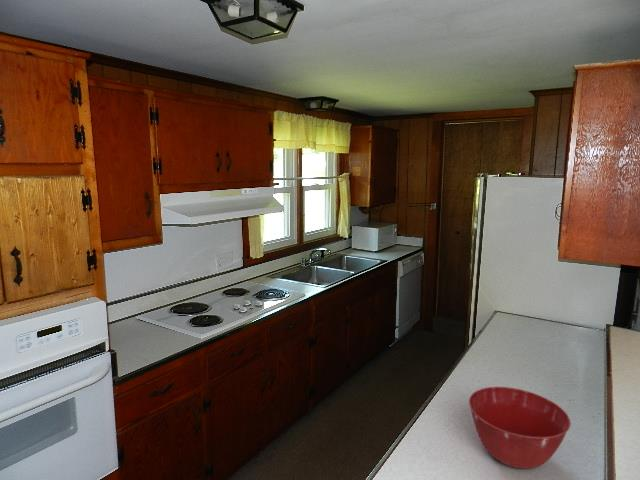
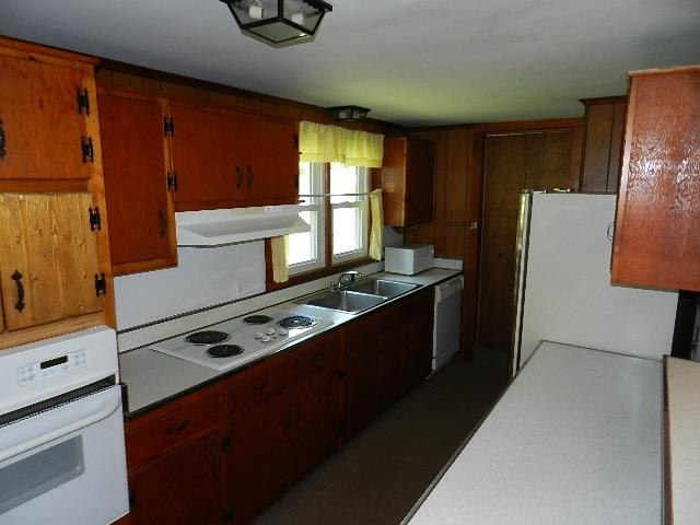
- mixing bowl [468,386,572,470]
